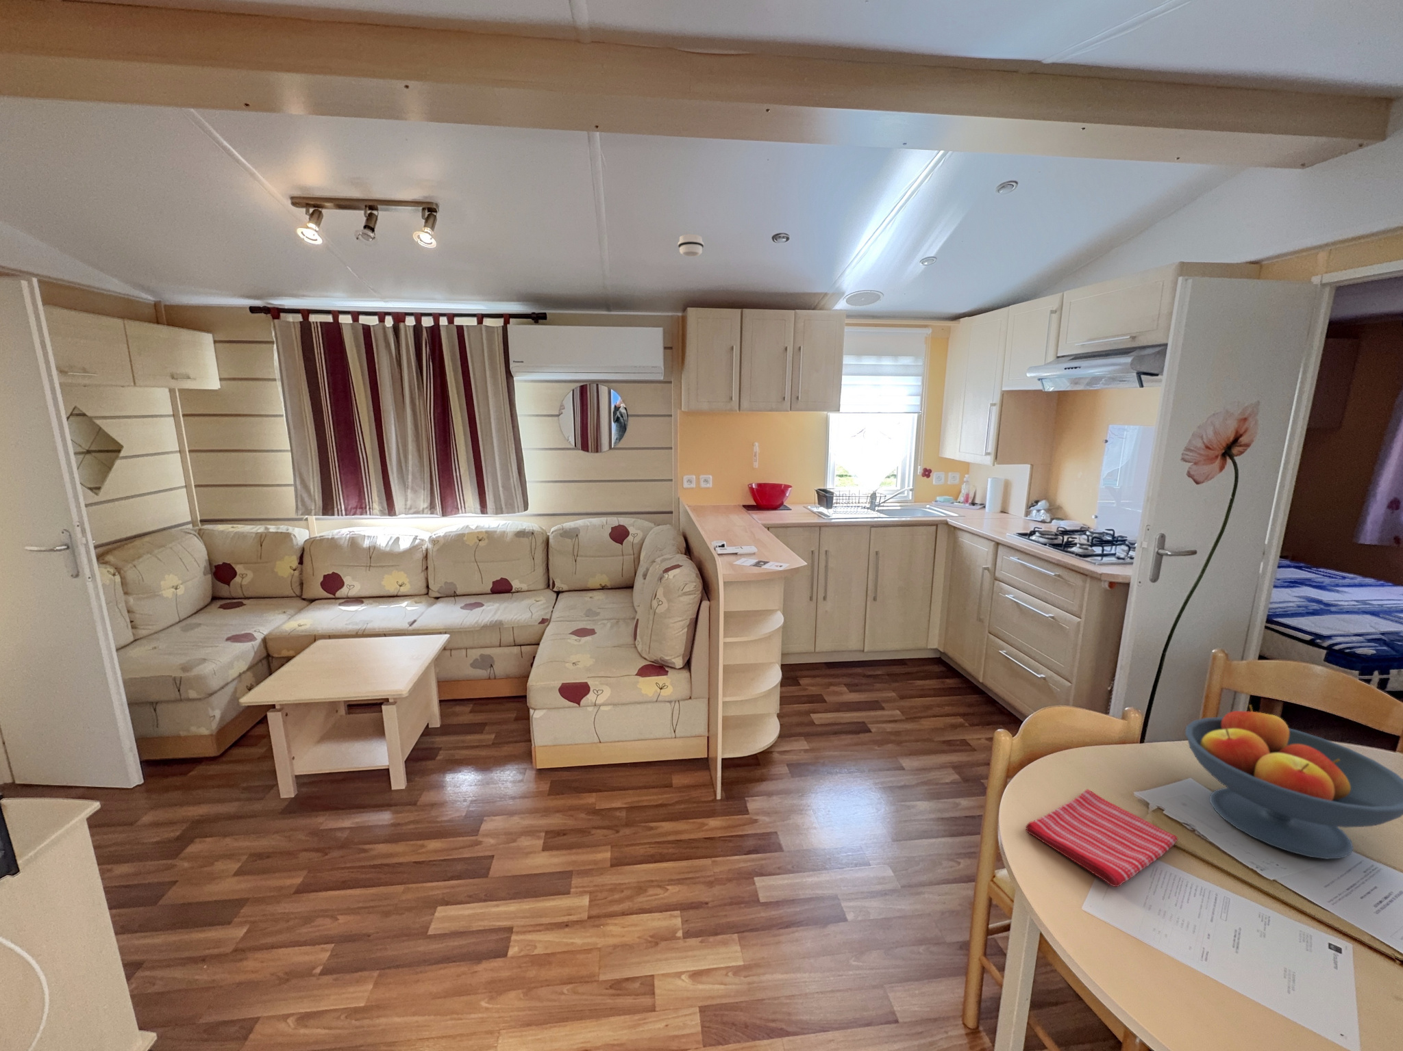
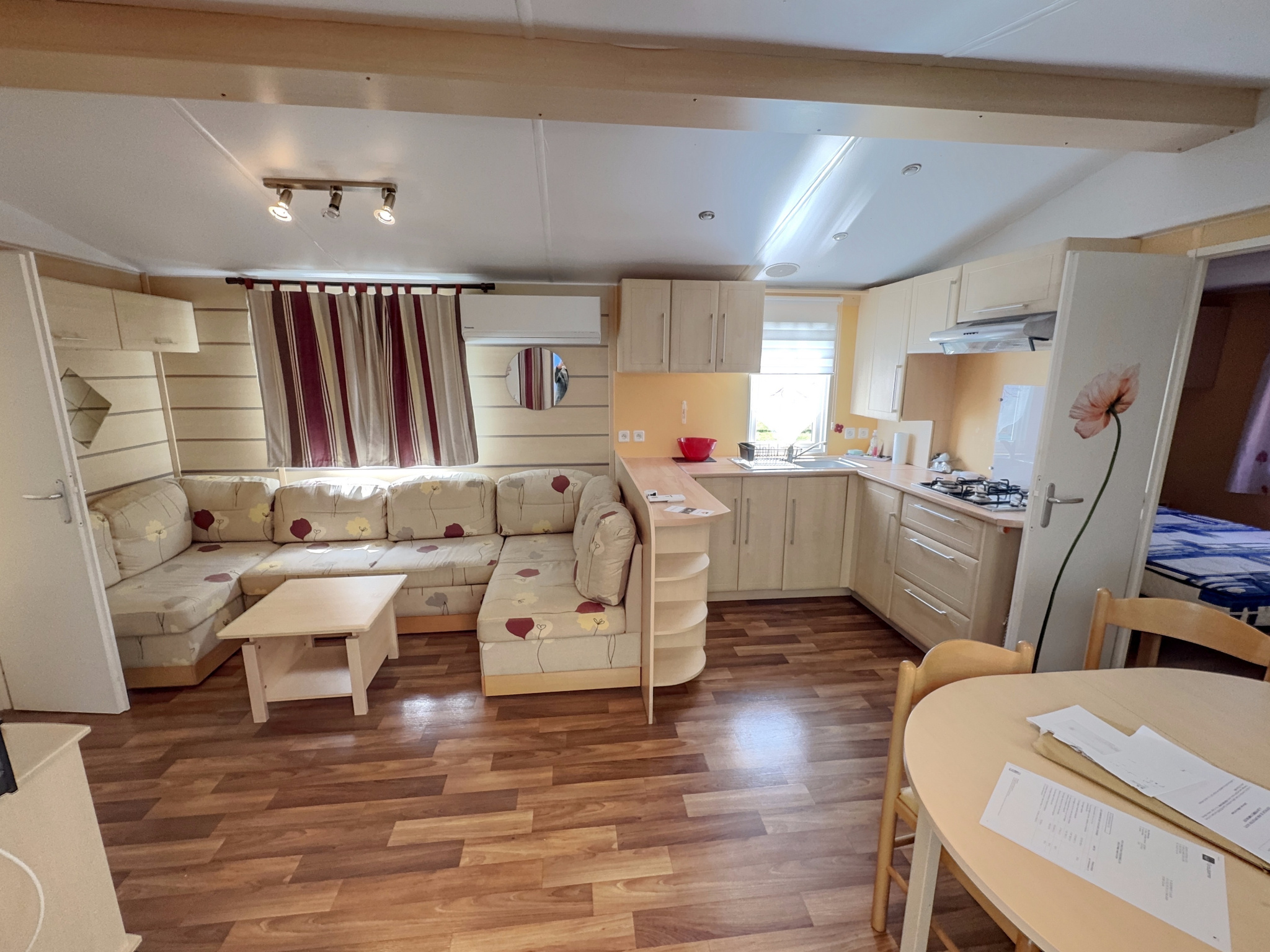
- smoke detector [677,233,704,257]
- fruit bowl [1184,704,1403,860]
- dish towel [1025,788,1179,888]
